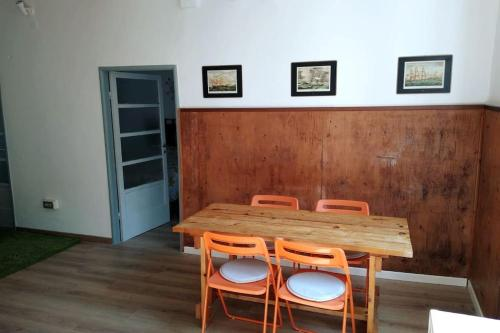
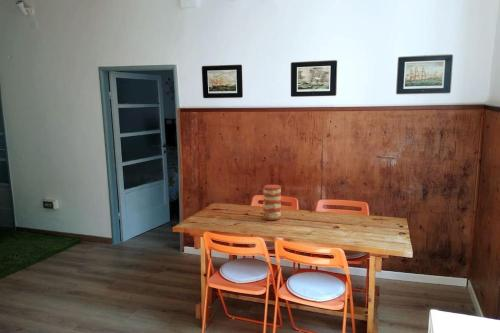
+ vase [262,184,282,221]
